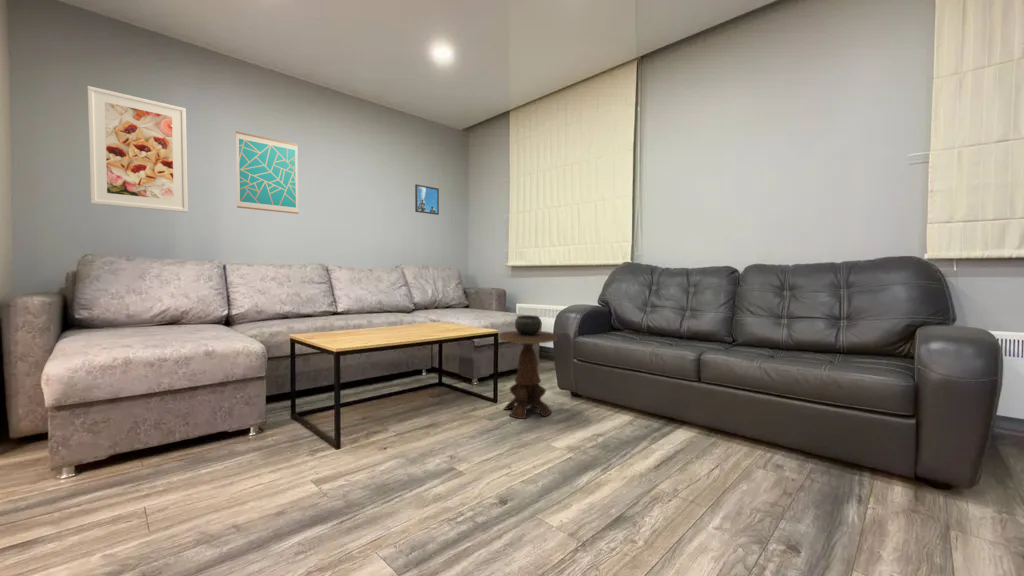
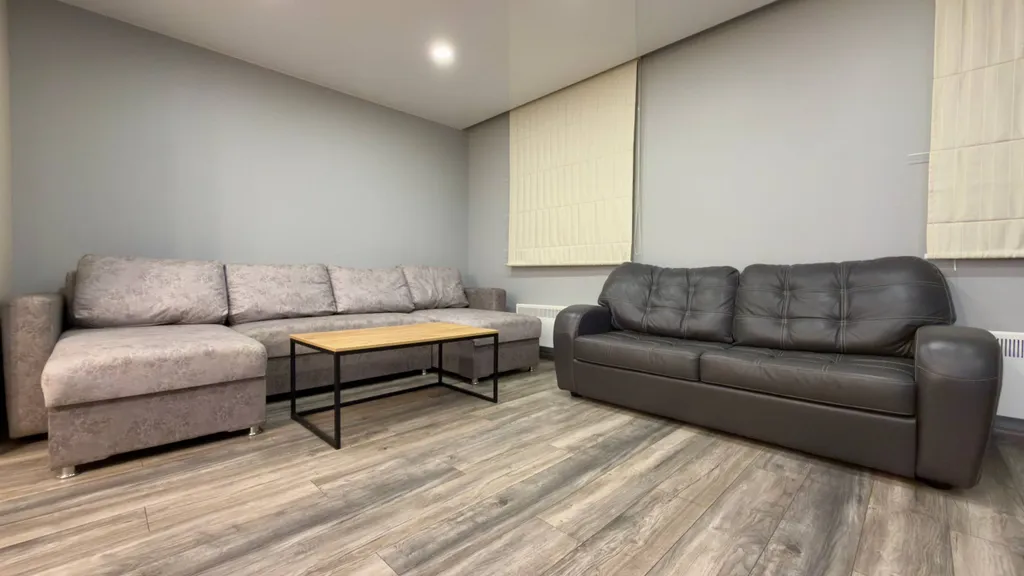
- side table [498,314,558,420]
- wall art [235,130,299,215]
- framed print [86,85,189,213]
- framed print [414,183,440,216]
